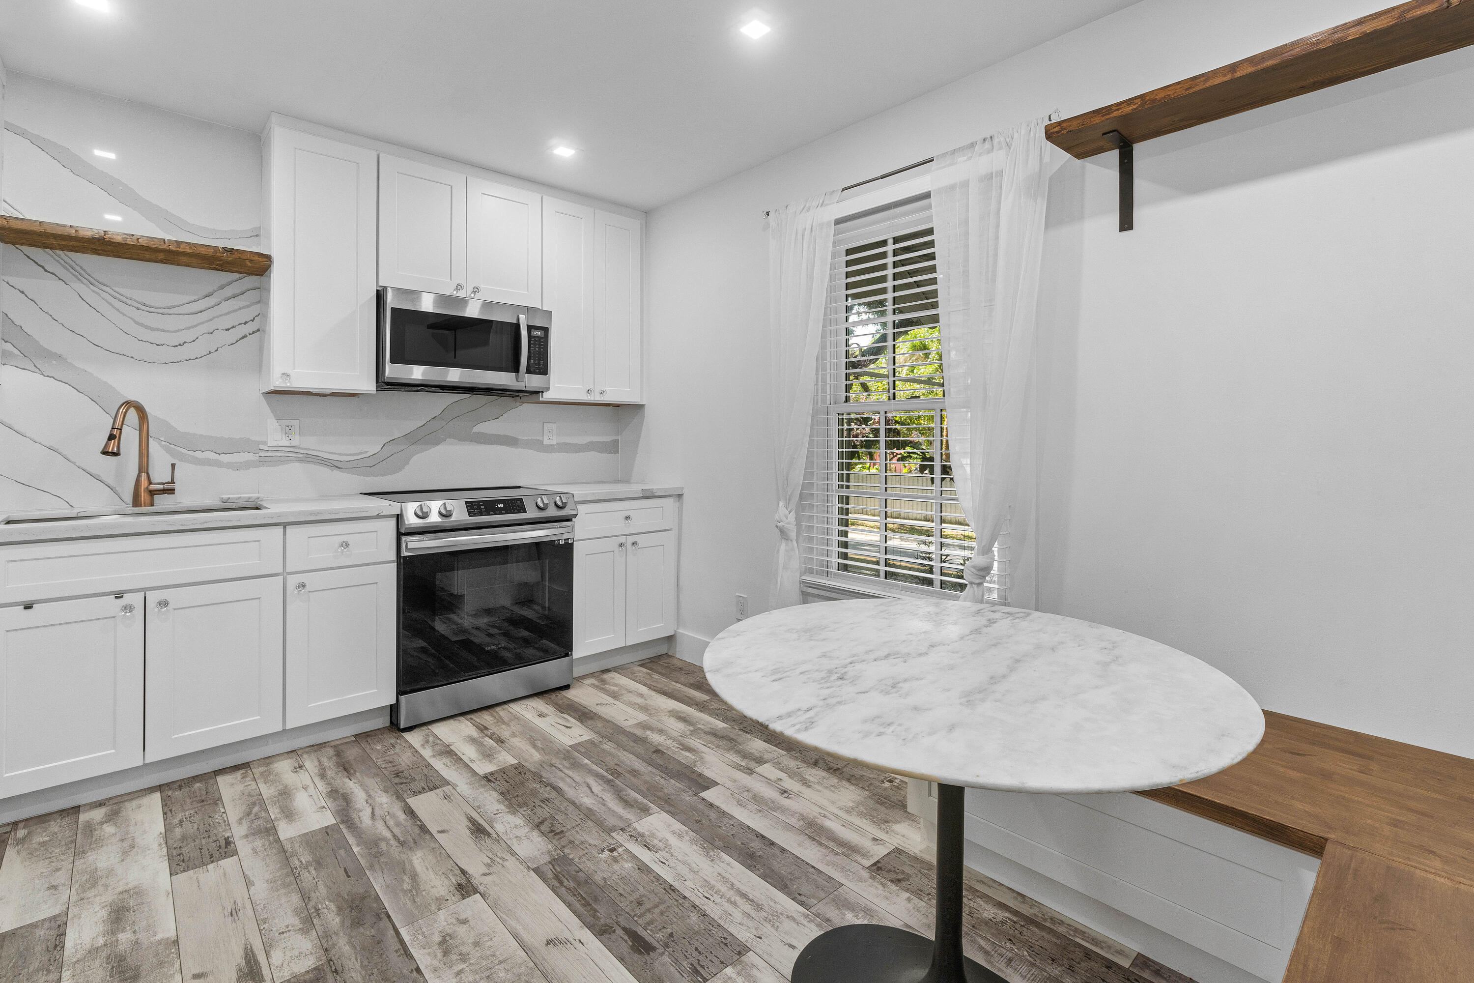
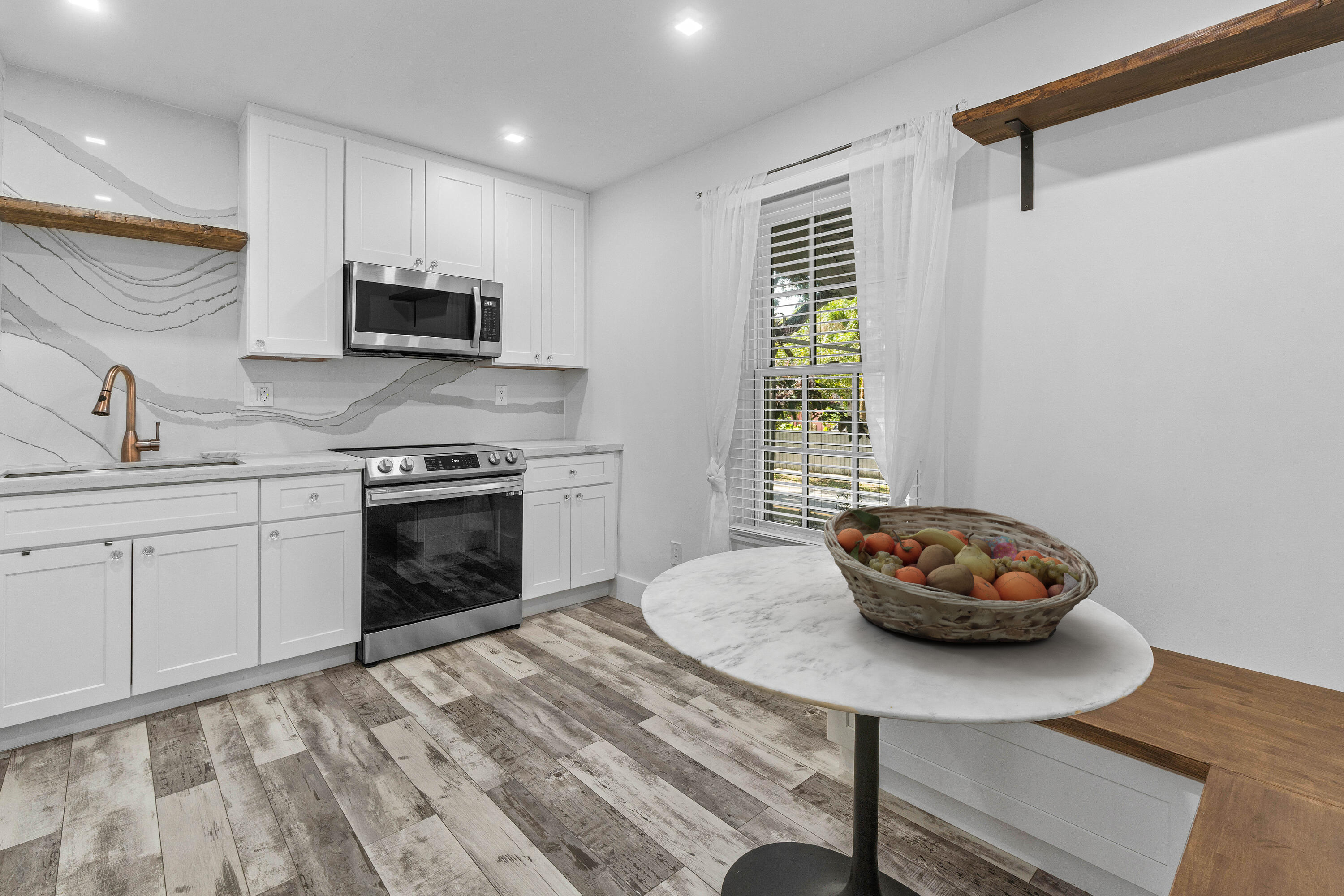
+ fruit basket [823,505,1099,643]
